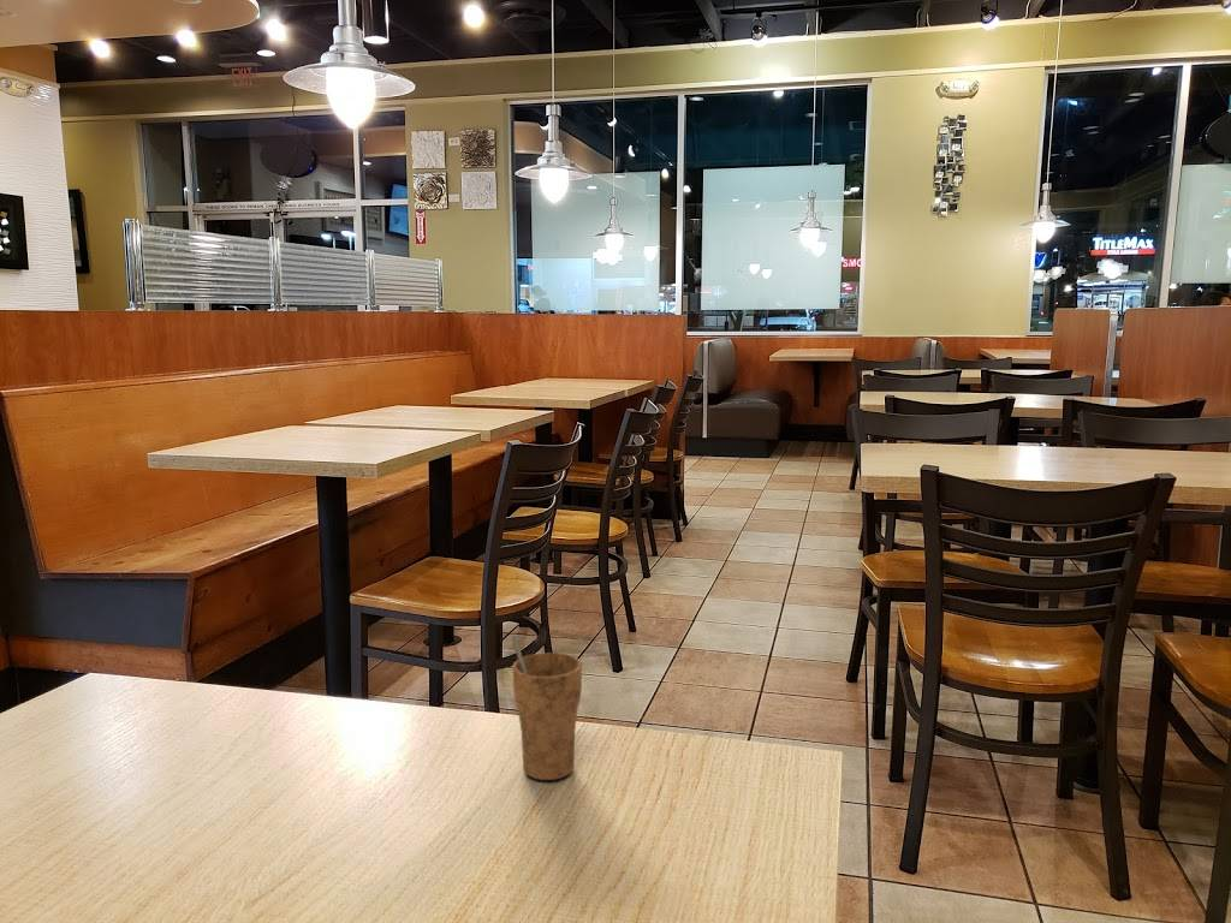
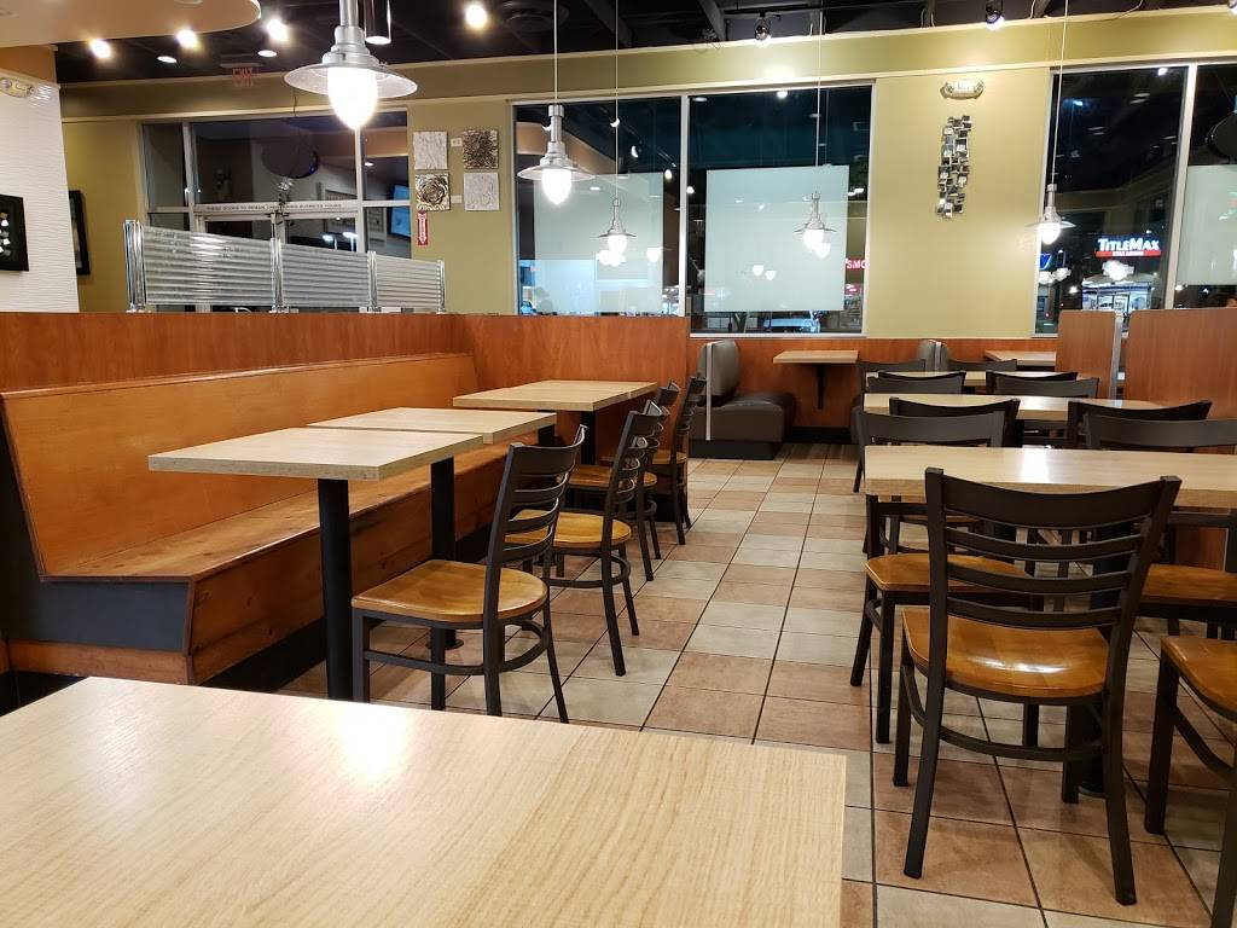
- cup [510,635,583,781]
